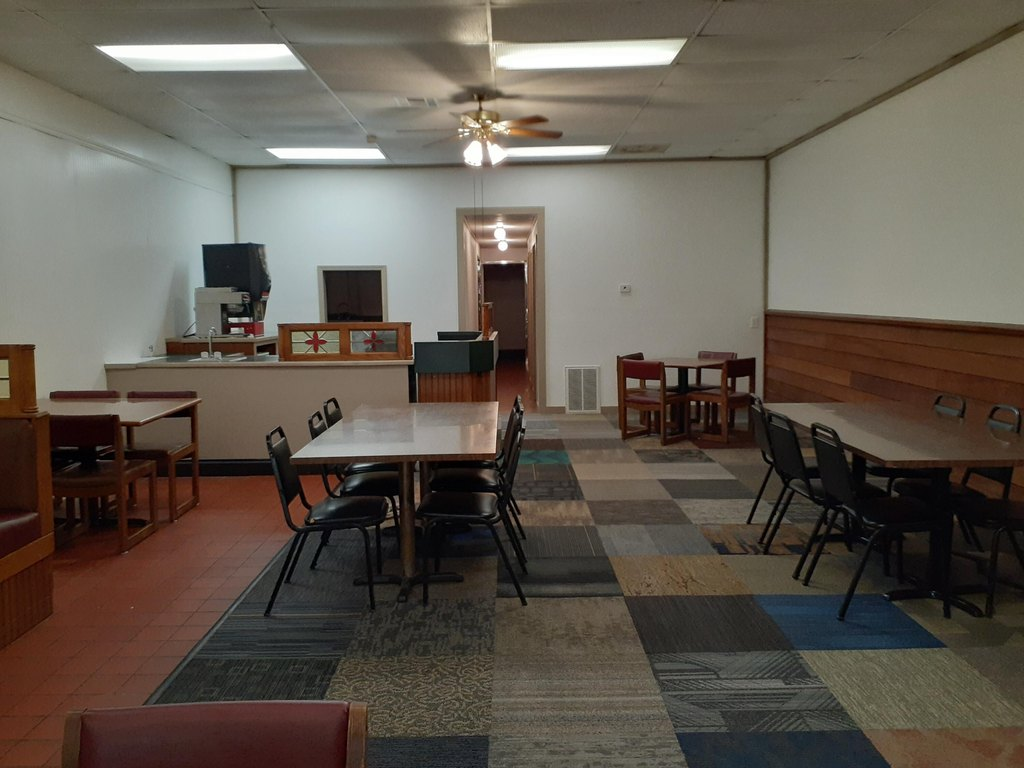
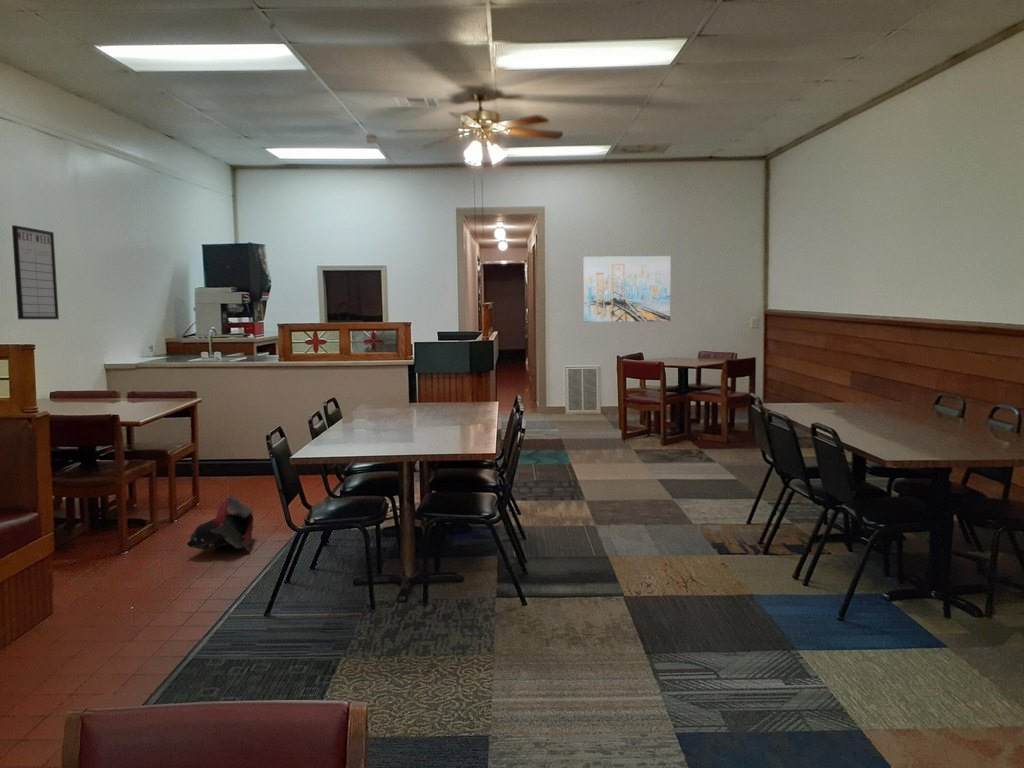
+ wall art [583,255,672,323]
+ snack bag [185,492,255,553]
+ writing board [11,224,60,320]
